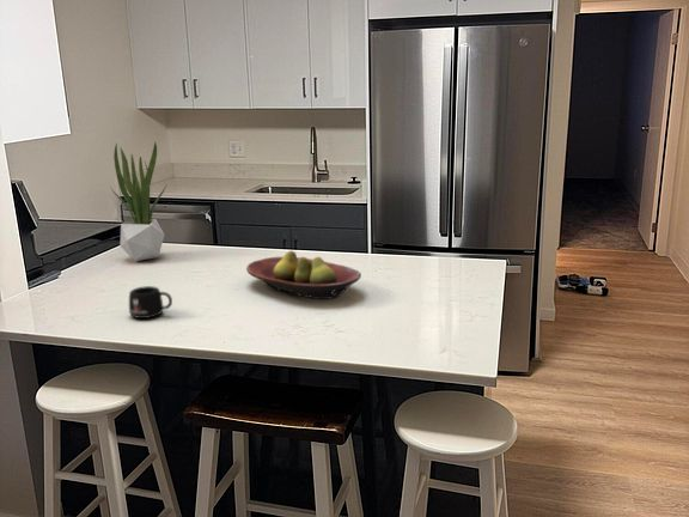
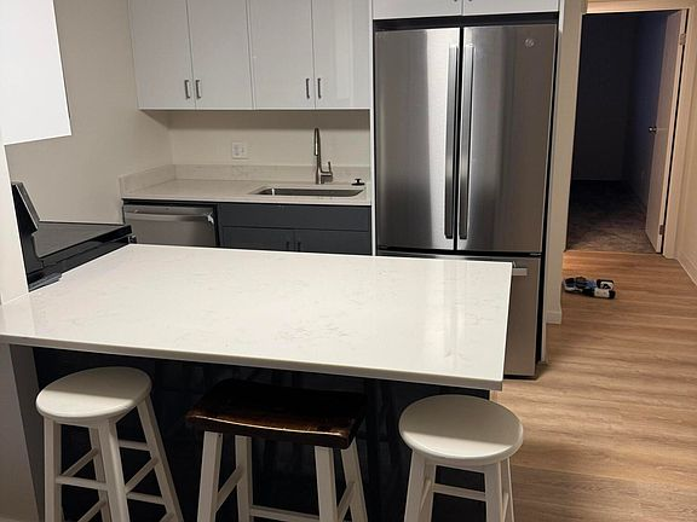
- fruit bowl [245,250,362,300]
- potted plant [109,141,167,262]
- mug [128,285,173,320]
